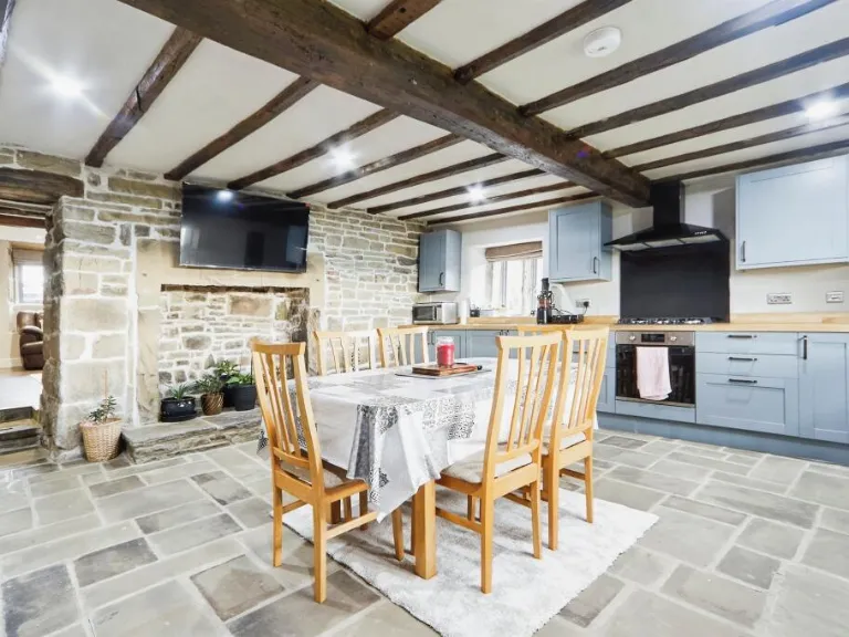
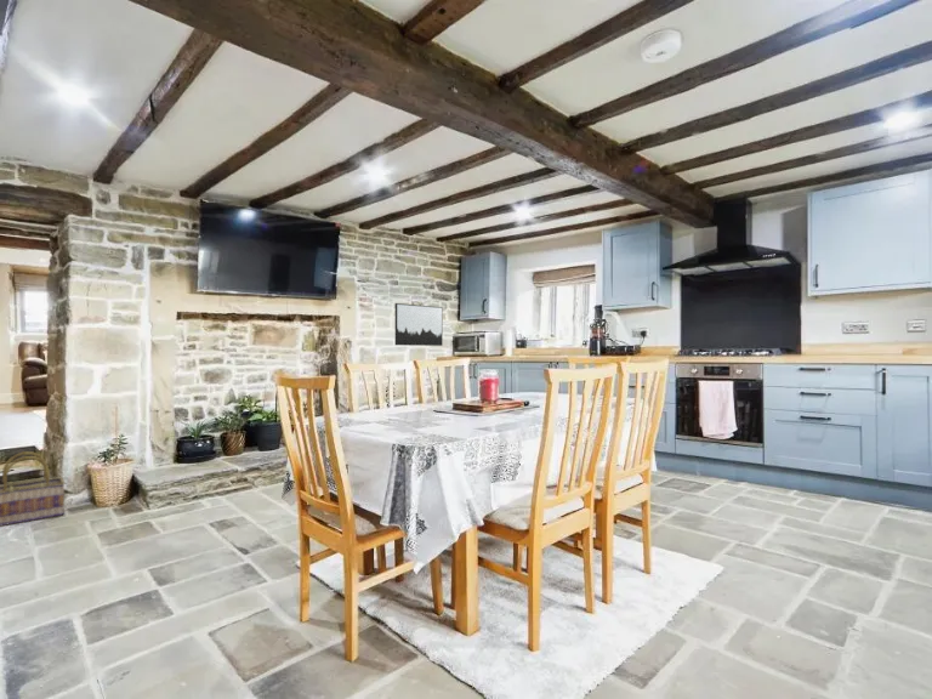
+ basket [0,450,66,528]
+ wall art [394,302,444,347]
